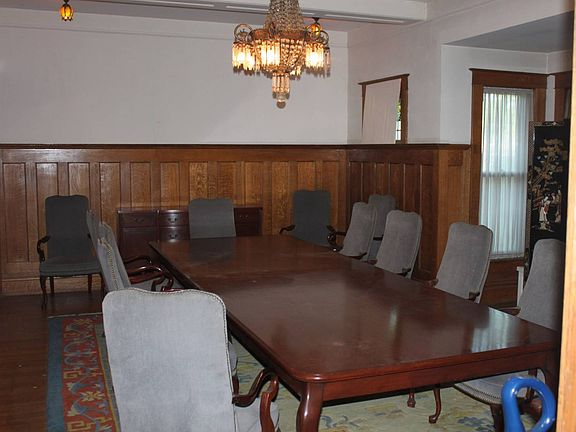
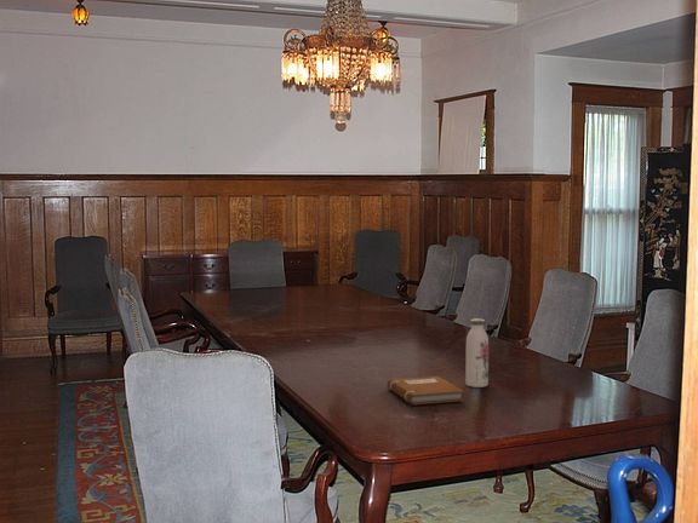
+ water bottle [464,317,490,389]
+ notebook [387,375,465,406]
